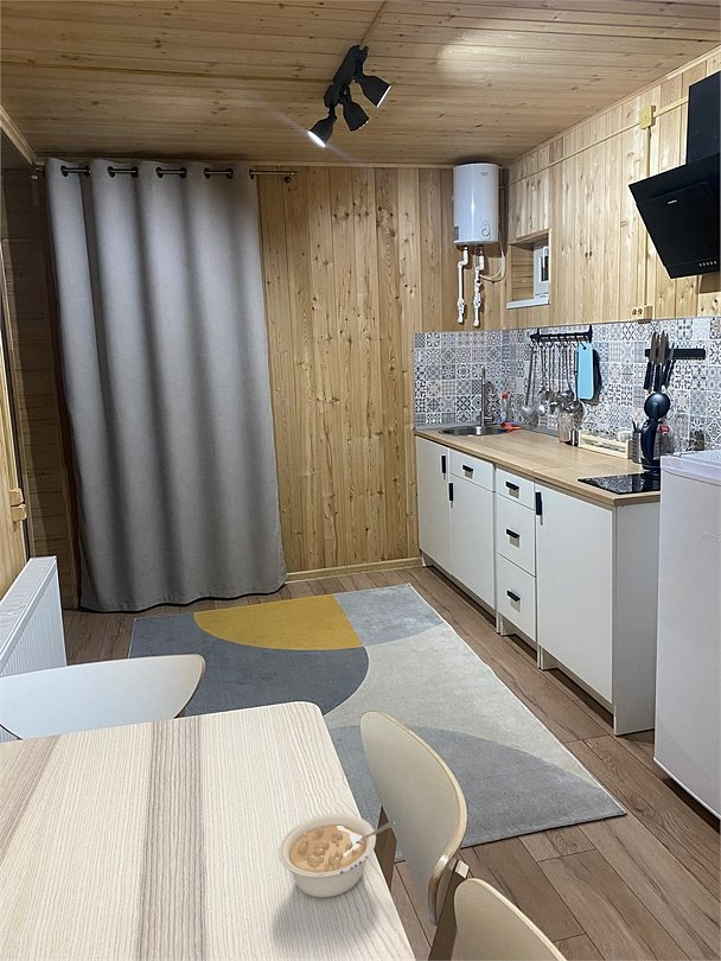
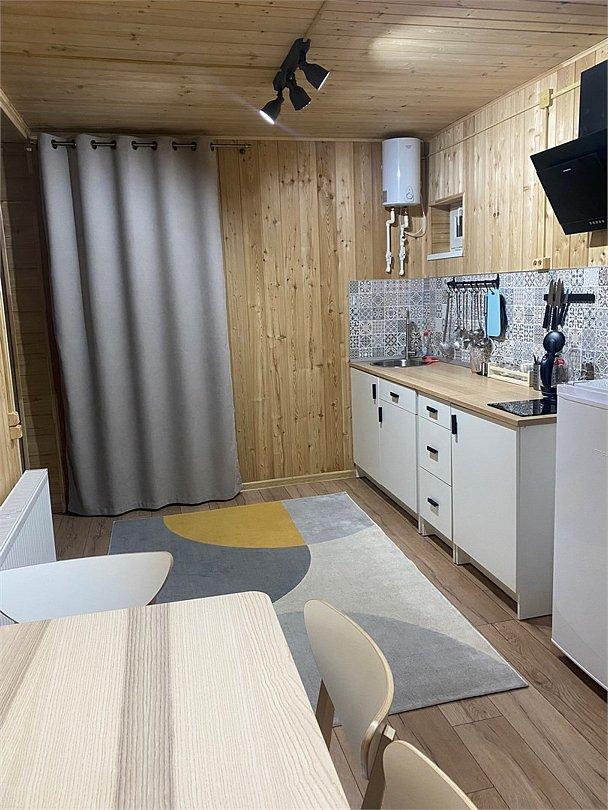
- legume [277,813,396,899]
